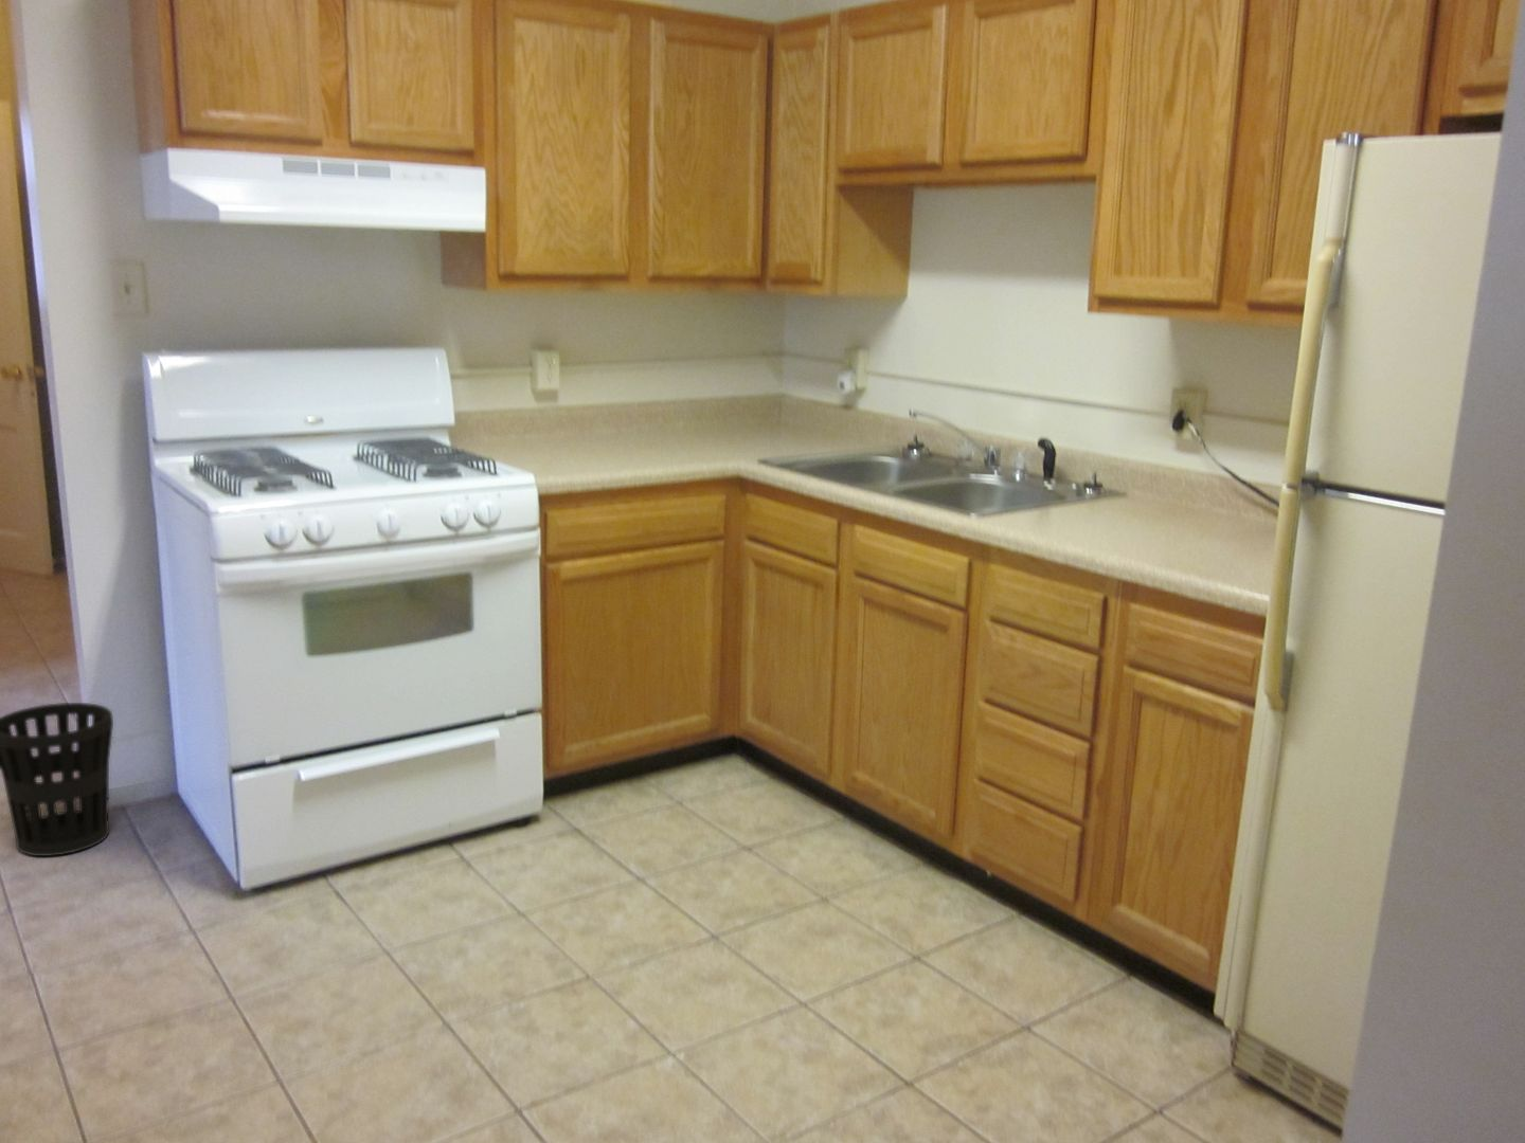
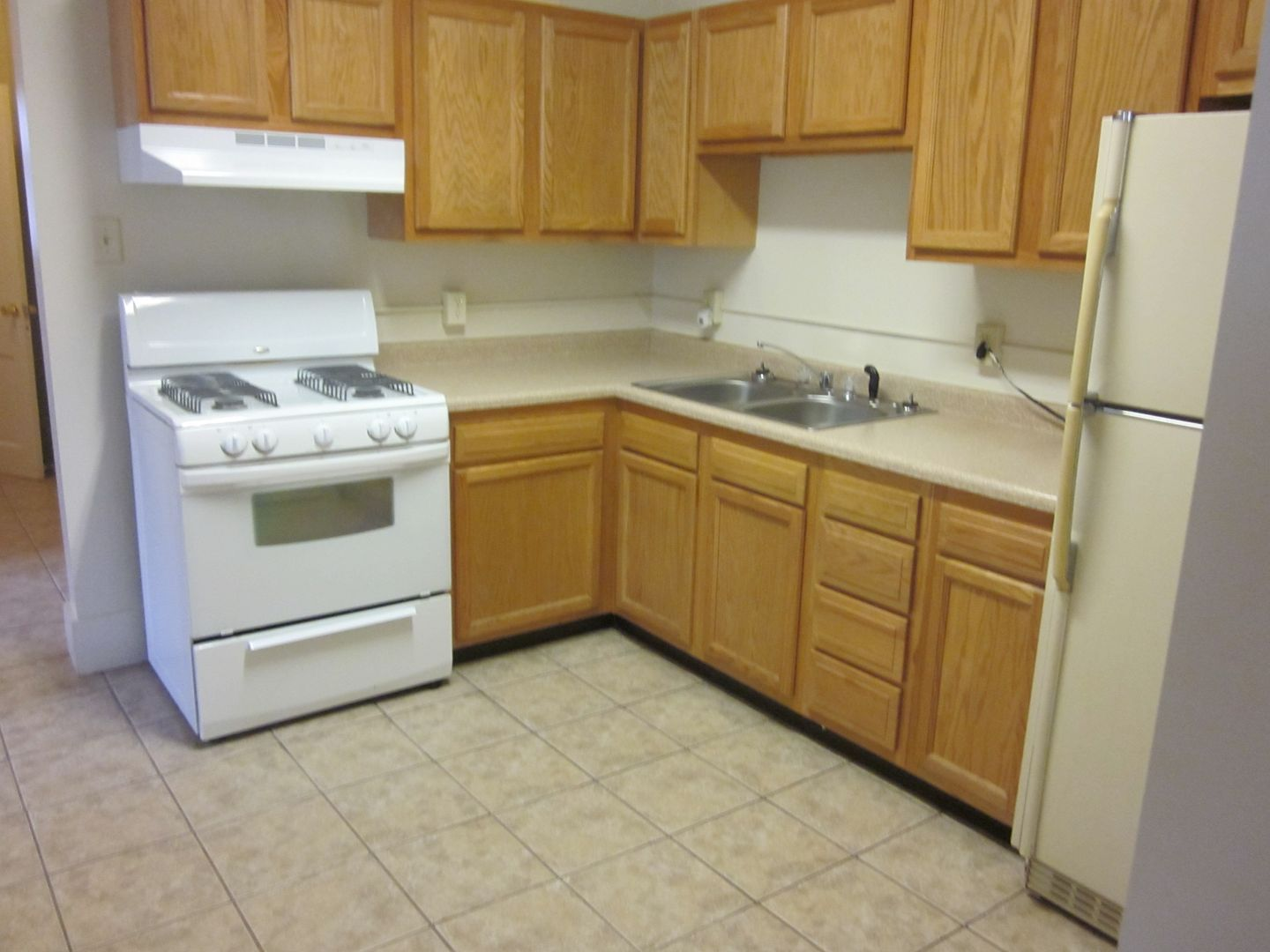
- wastebasket [0,701,114,857]
